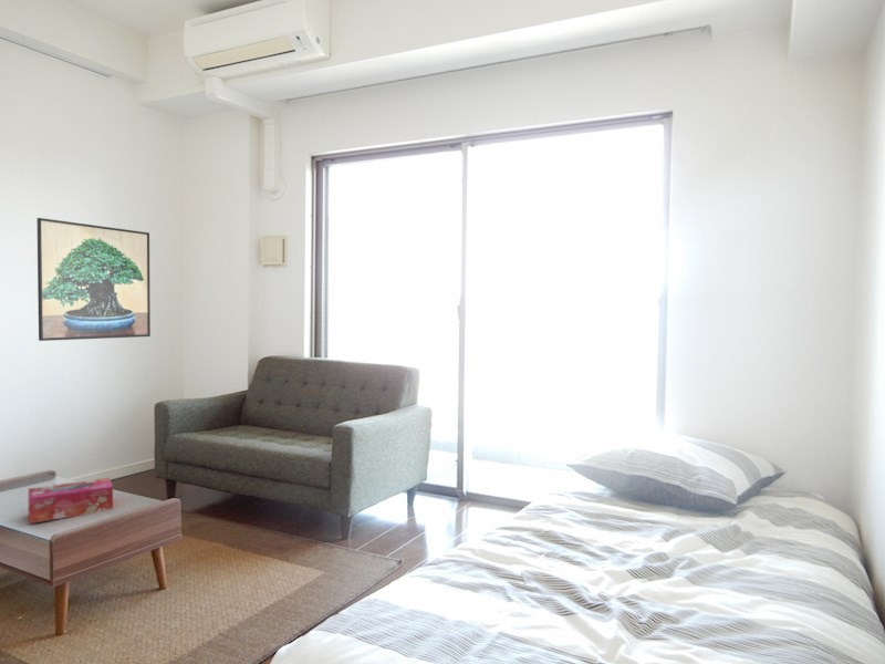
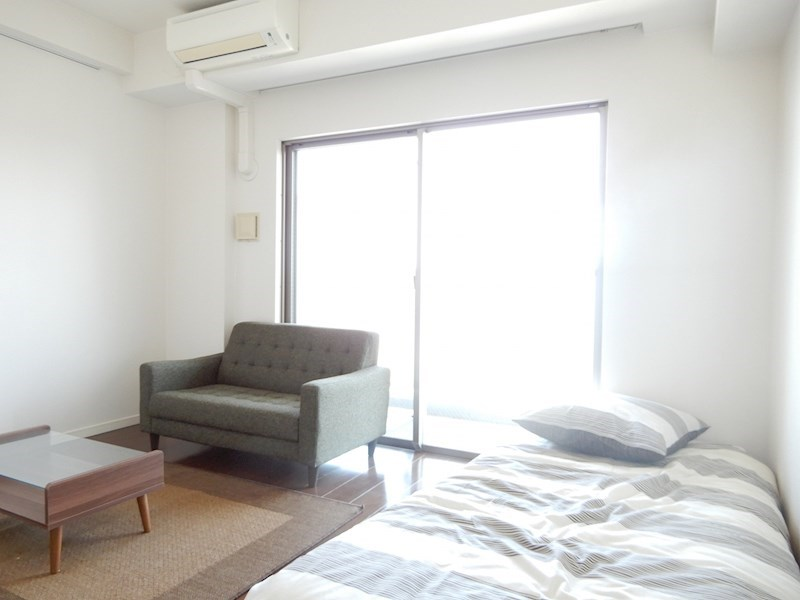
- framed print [35,217,152,342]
- tissue box [27,477,114,525]
